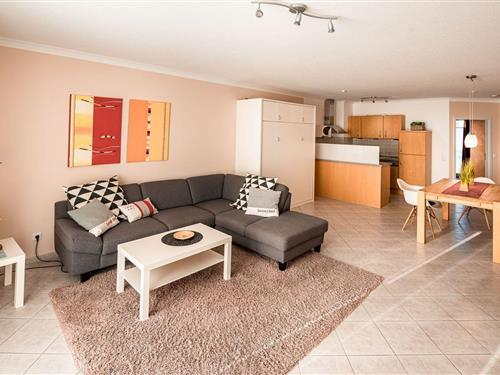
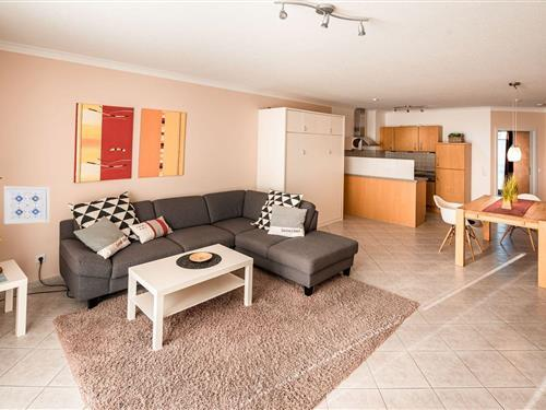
+ wall art [2,185,50,225]
